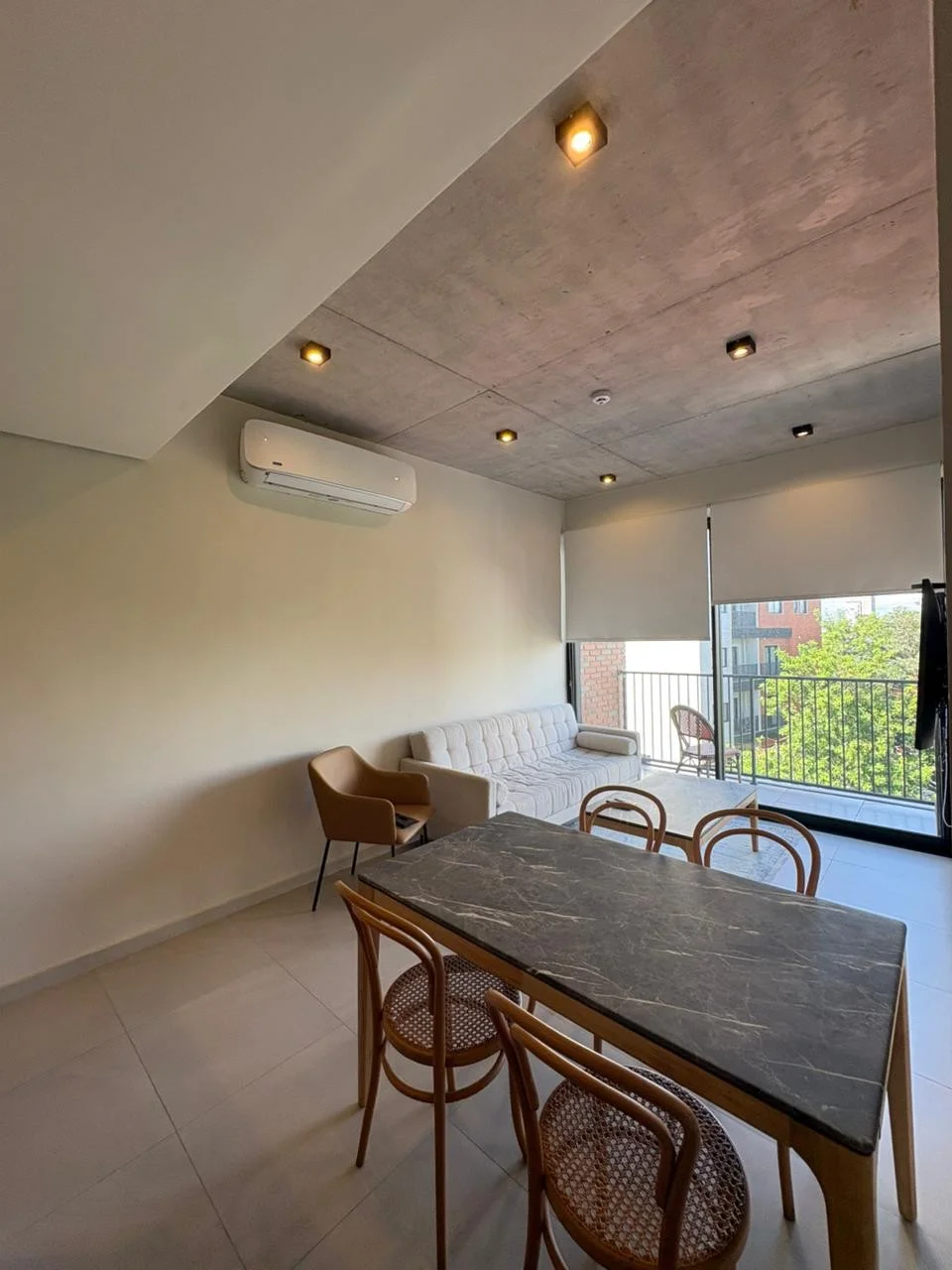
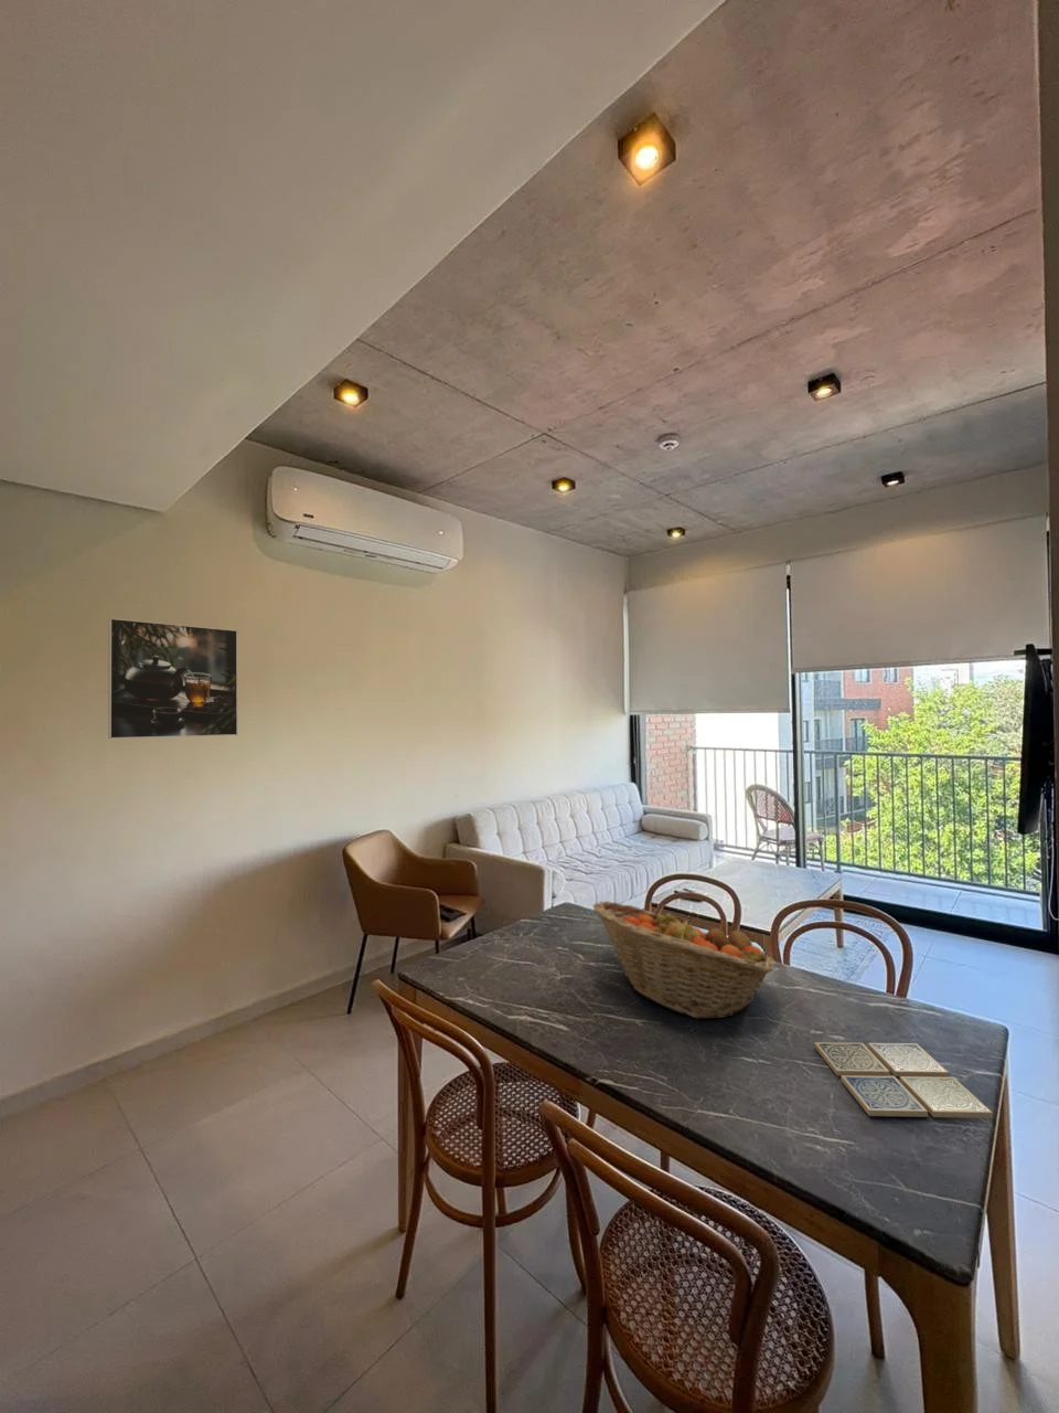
+ fruit basket [593,900,778,1020]
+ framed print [107,617,238,740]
+ drink coaster [813,1041,993,1119]
